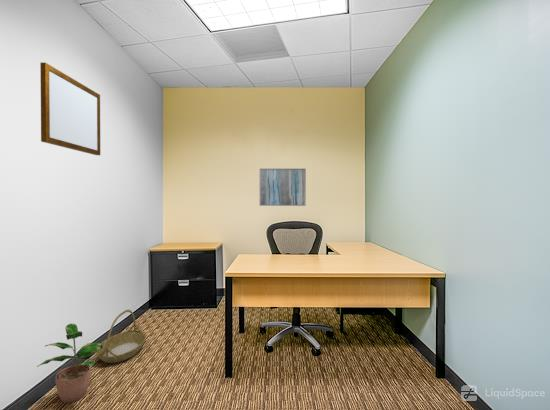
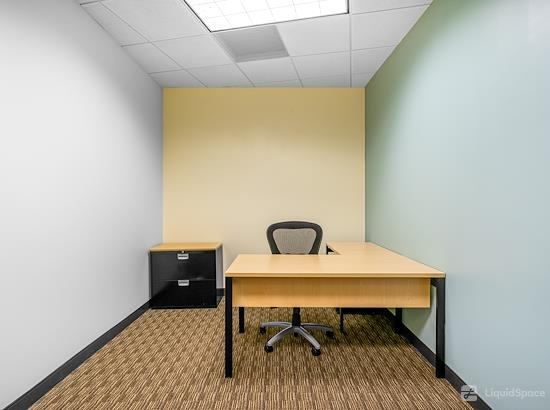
- basket [95,309,147,364]
- potted plant [36,323,103,404]
- wall art [259,168,307,207]
- writing board [39,62,101,156]
